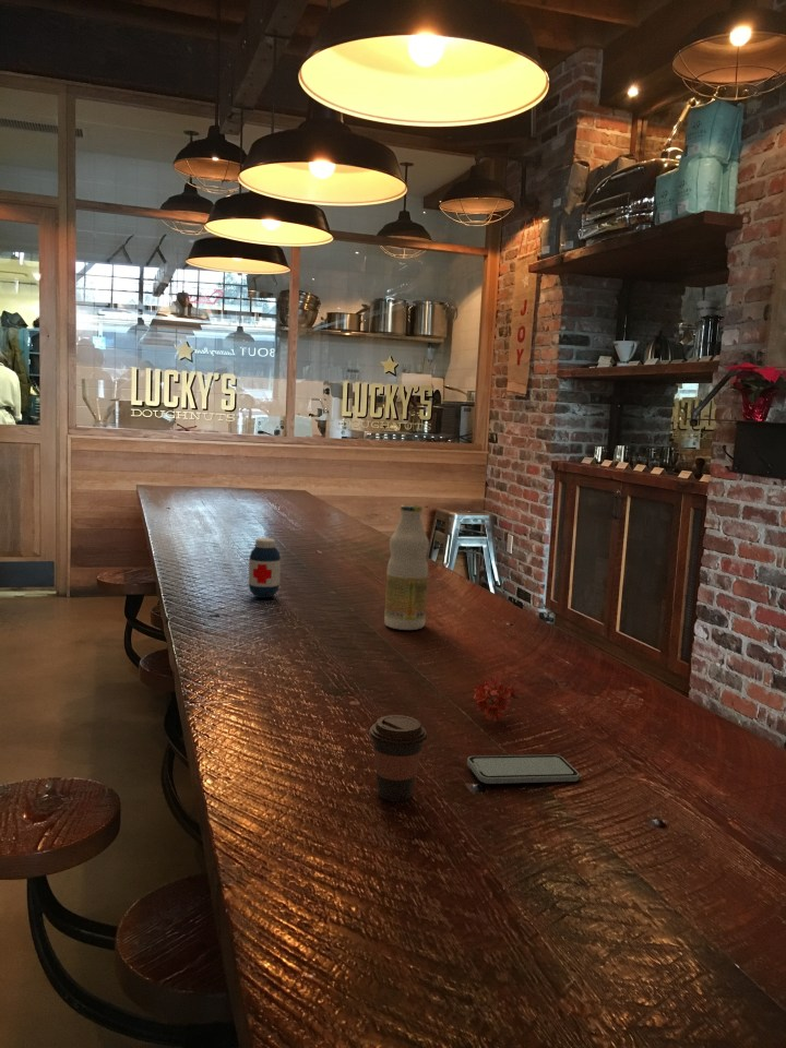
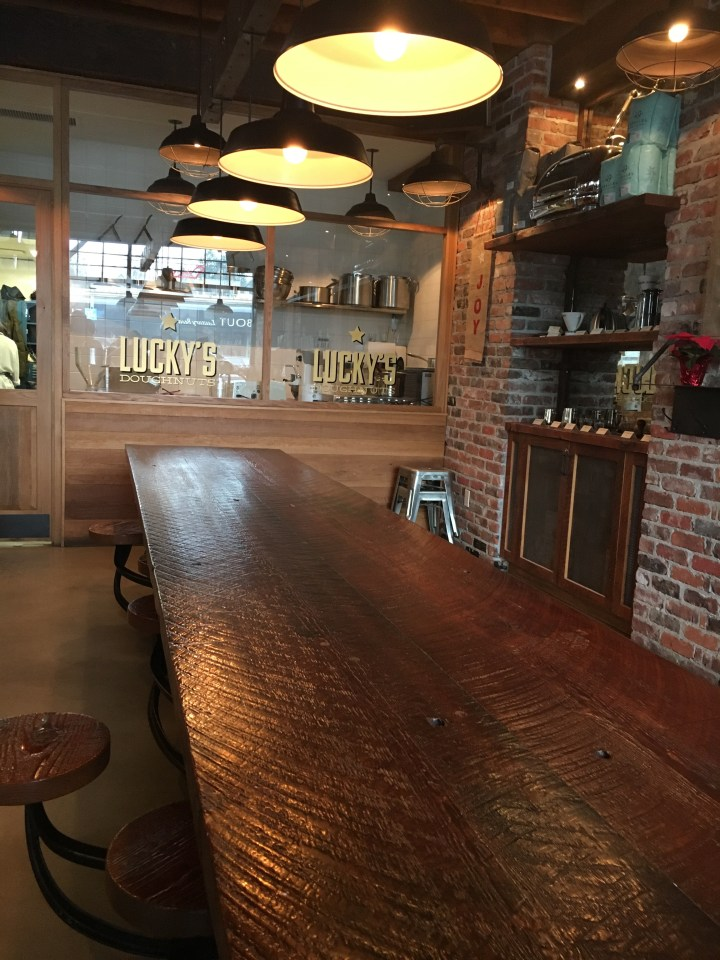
- bottle [383,503,430,631]
- coffee cup [368,714,428,802]
- smartphone [466,753,581,785]
- medicine bottle [248,537,282,599]
- flower [473,675,521,724]
